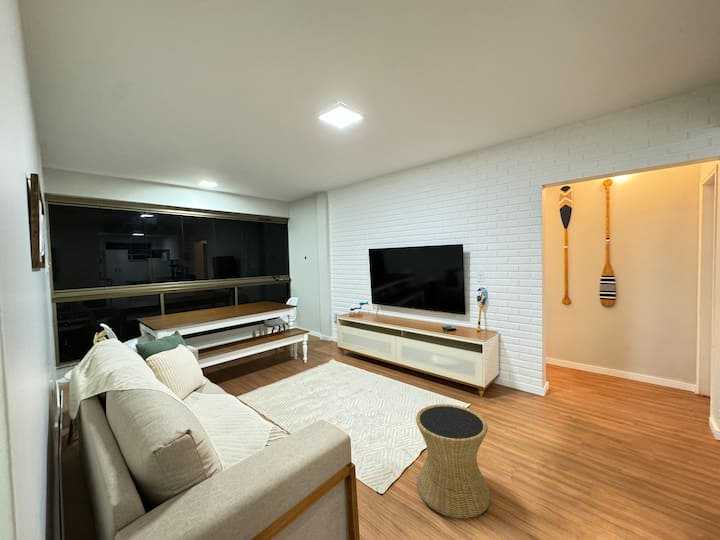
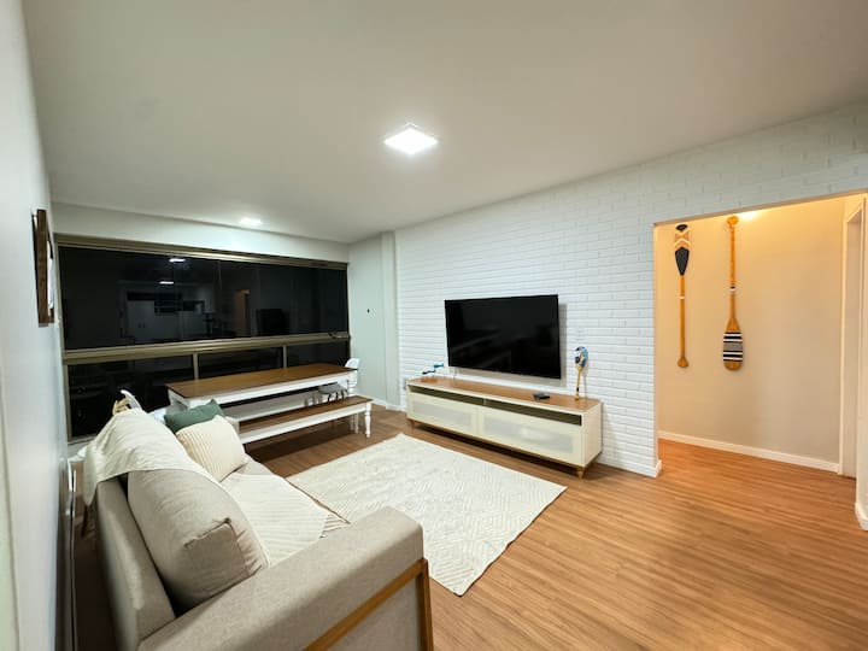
- side table [415,403,492,519]
